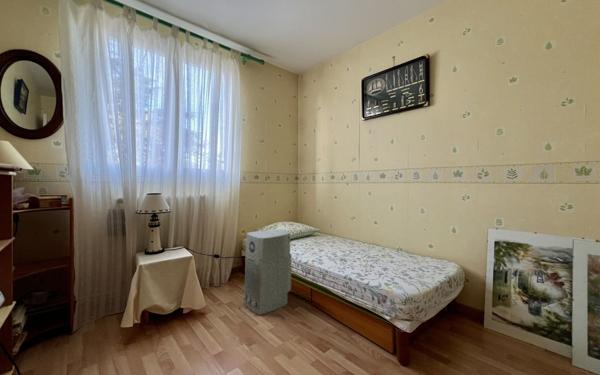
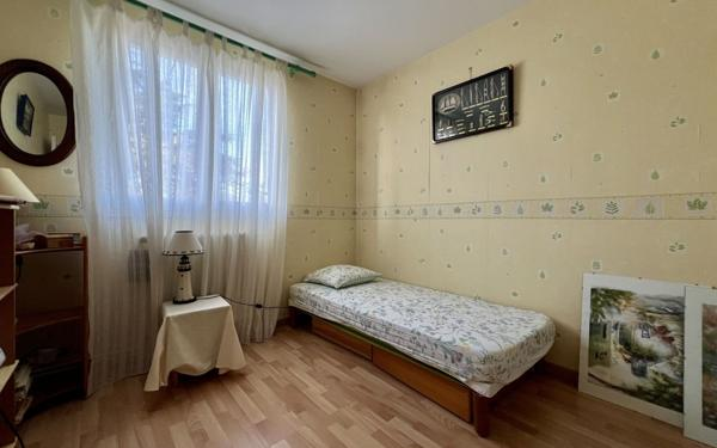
- air purifier [242,229,293,316]
